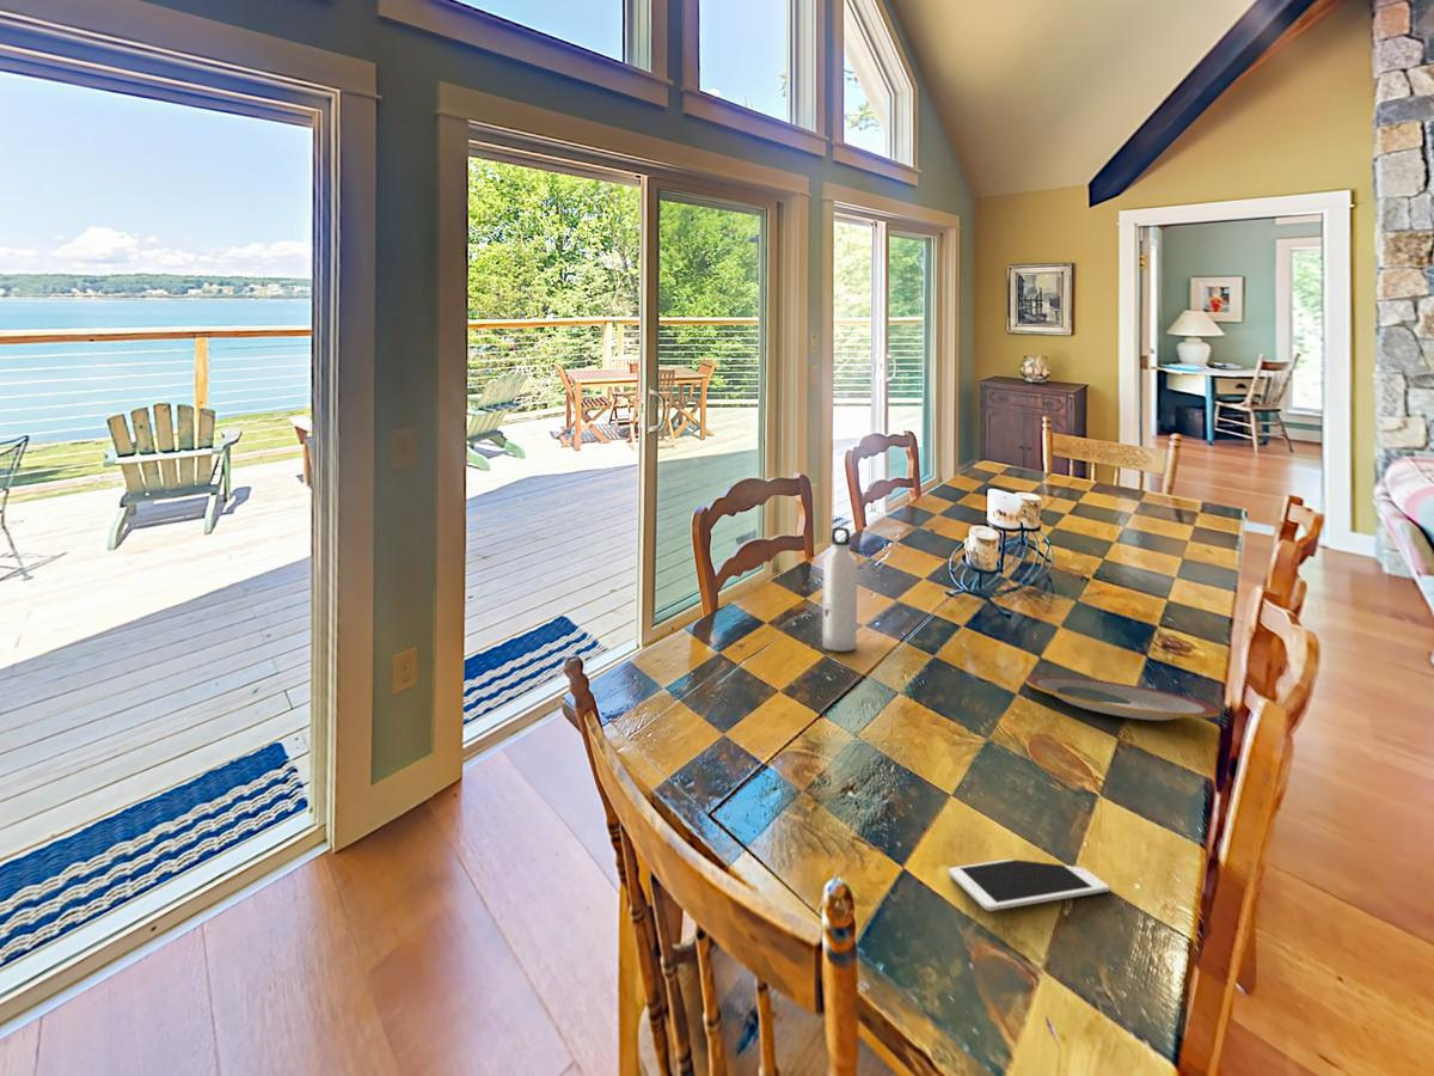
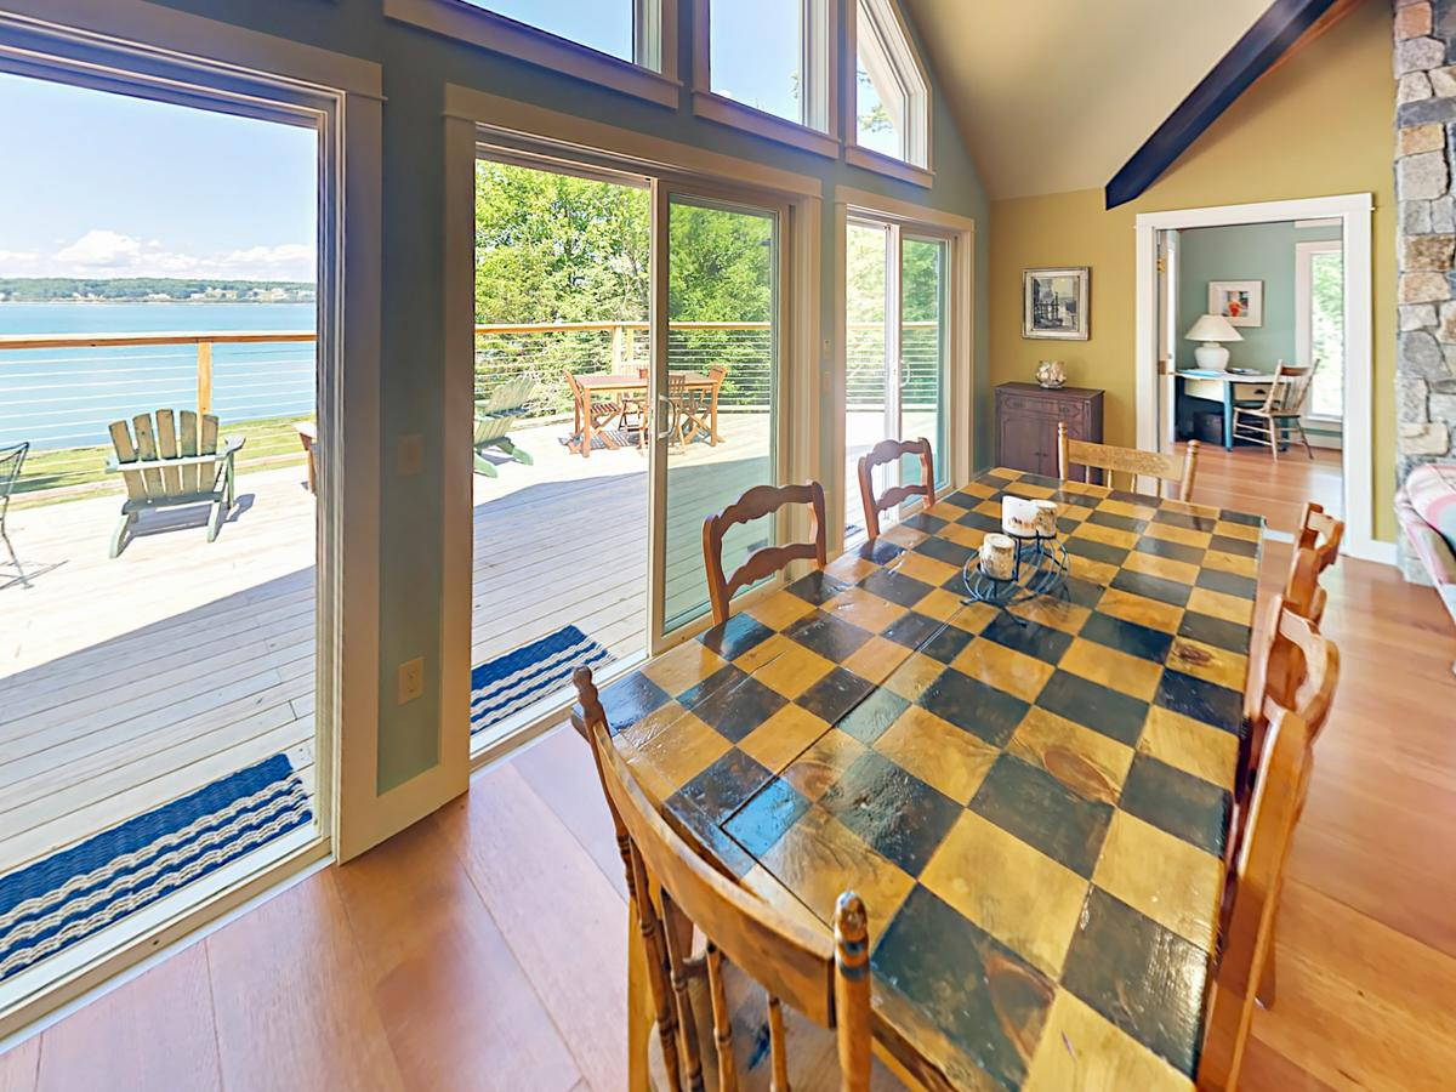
- water bottle [821,526,858,653]
- cell phone [948,858,1110,912]
- plate [1025,674,1220,721]
